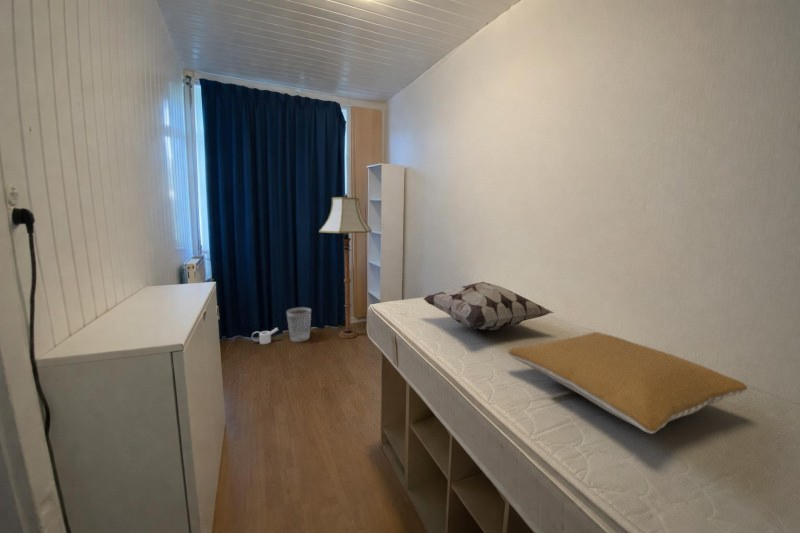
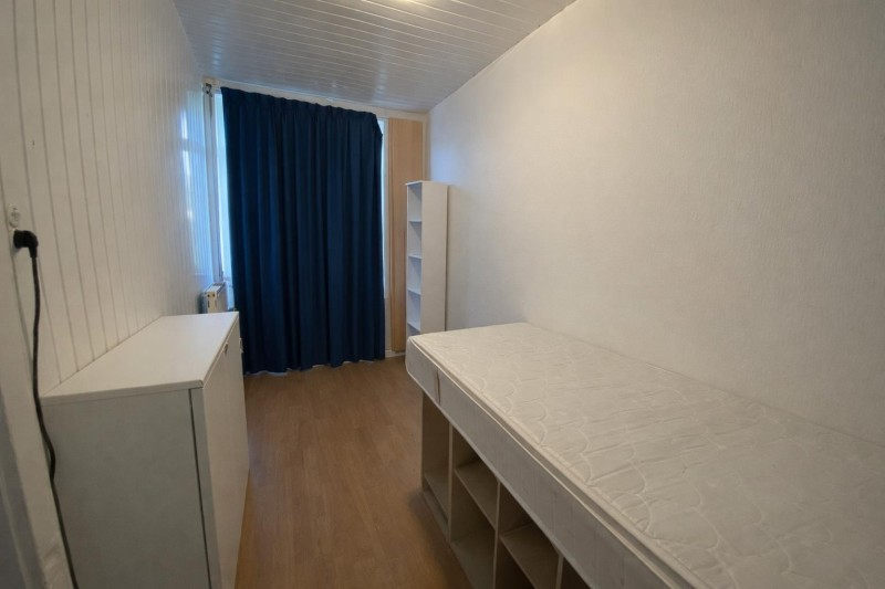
- decorative pillow [422,281,555,331]
- wastebasket [286,306,312,343]
- floor lamp [318,194,373,339]
- watering can [251,327,279,345]
- pillow [507,331,748,435]
